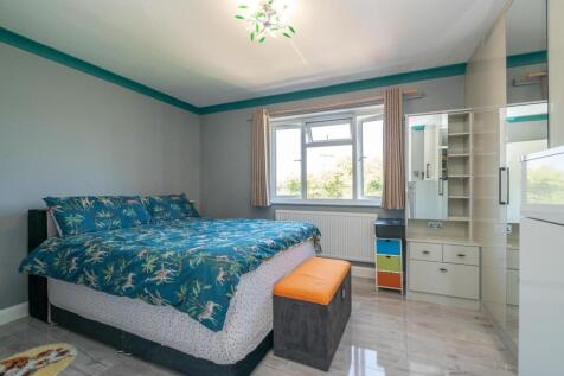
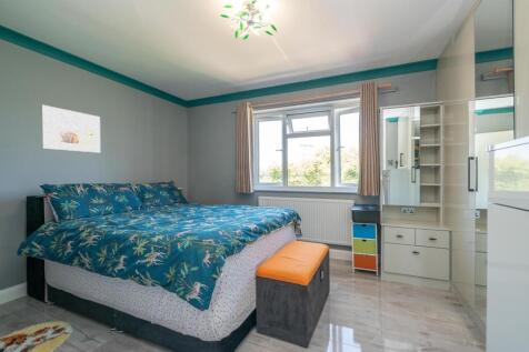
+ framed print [41,104,101,153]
